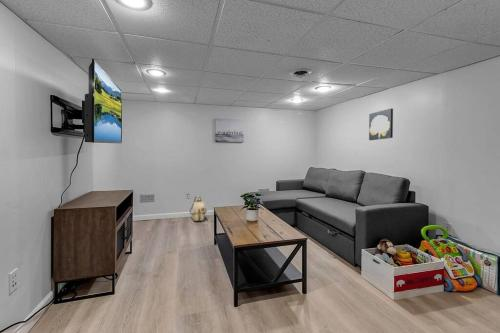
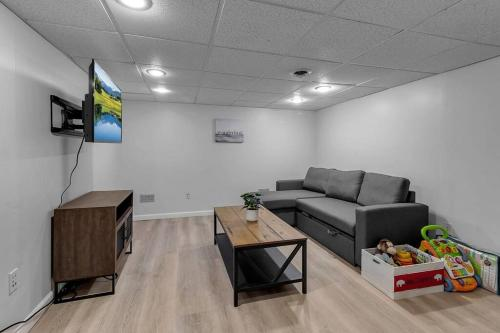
- wall art [368,107,394,141]
- backpack [189,195,208,222]
